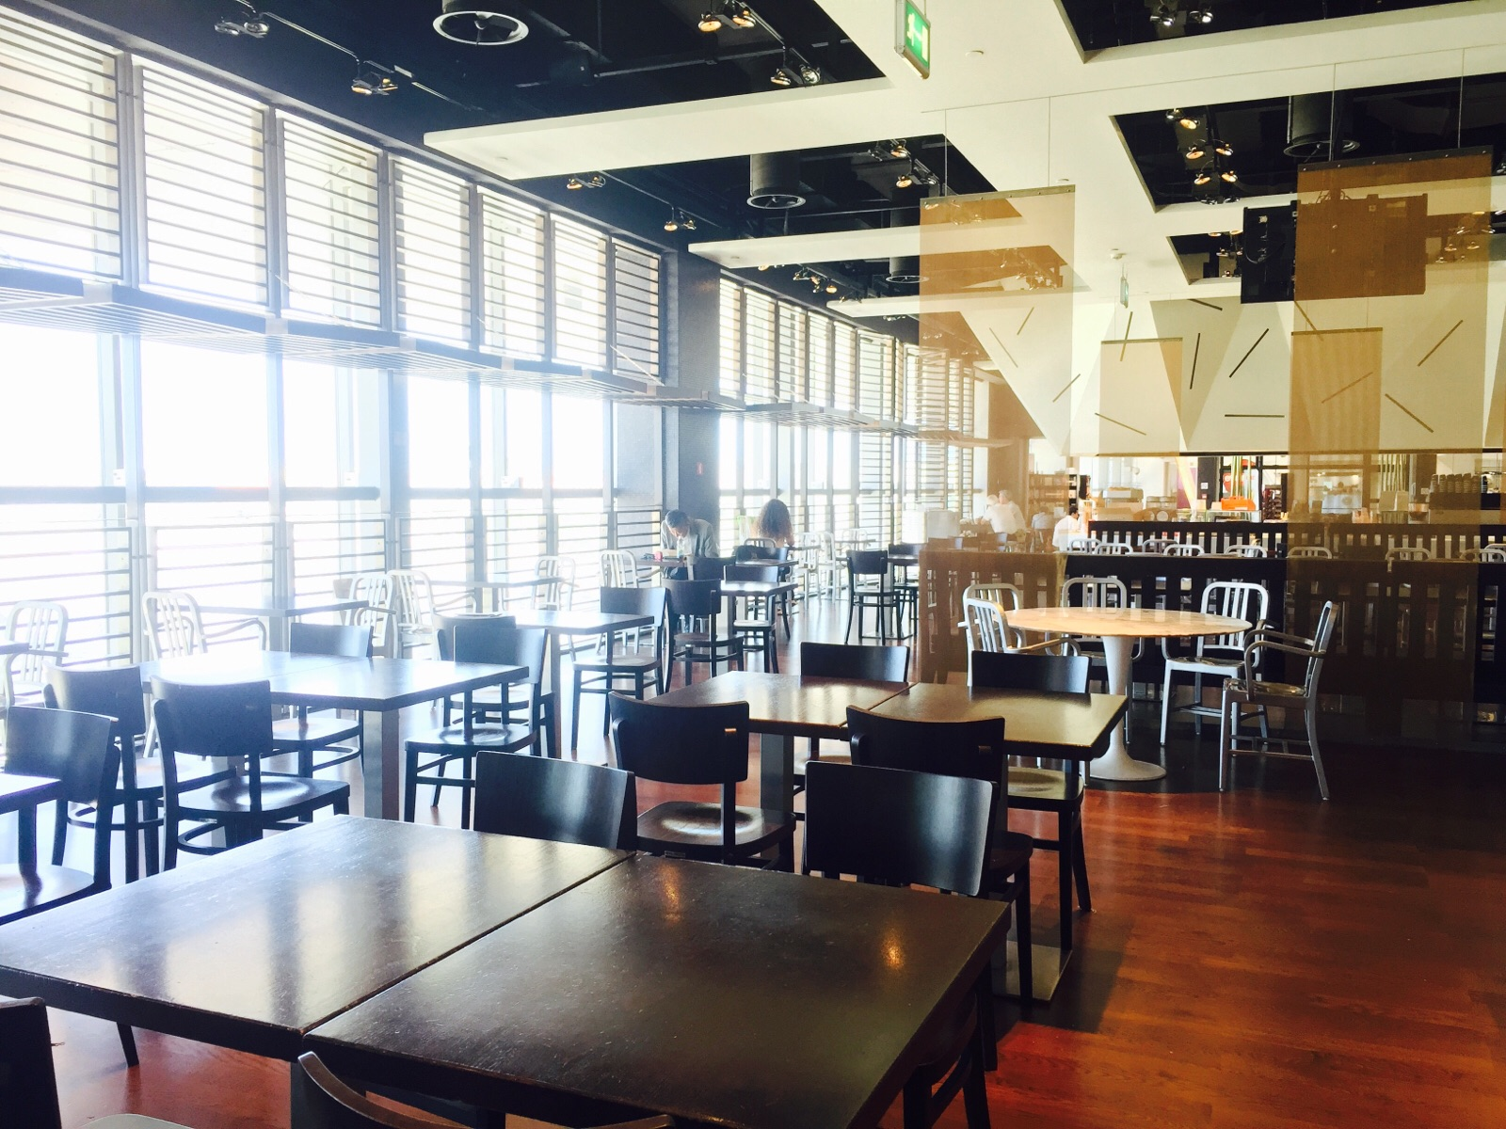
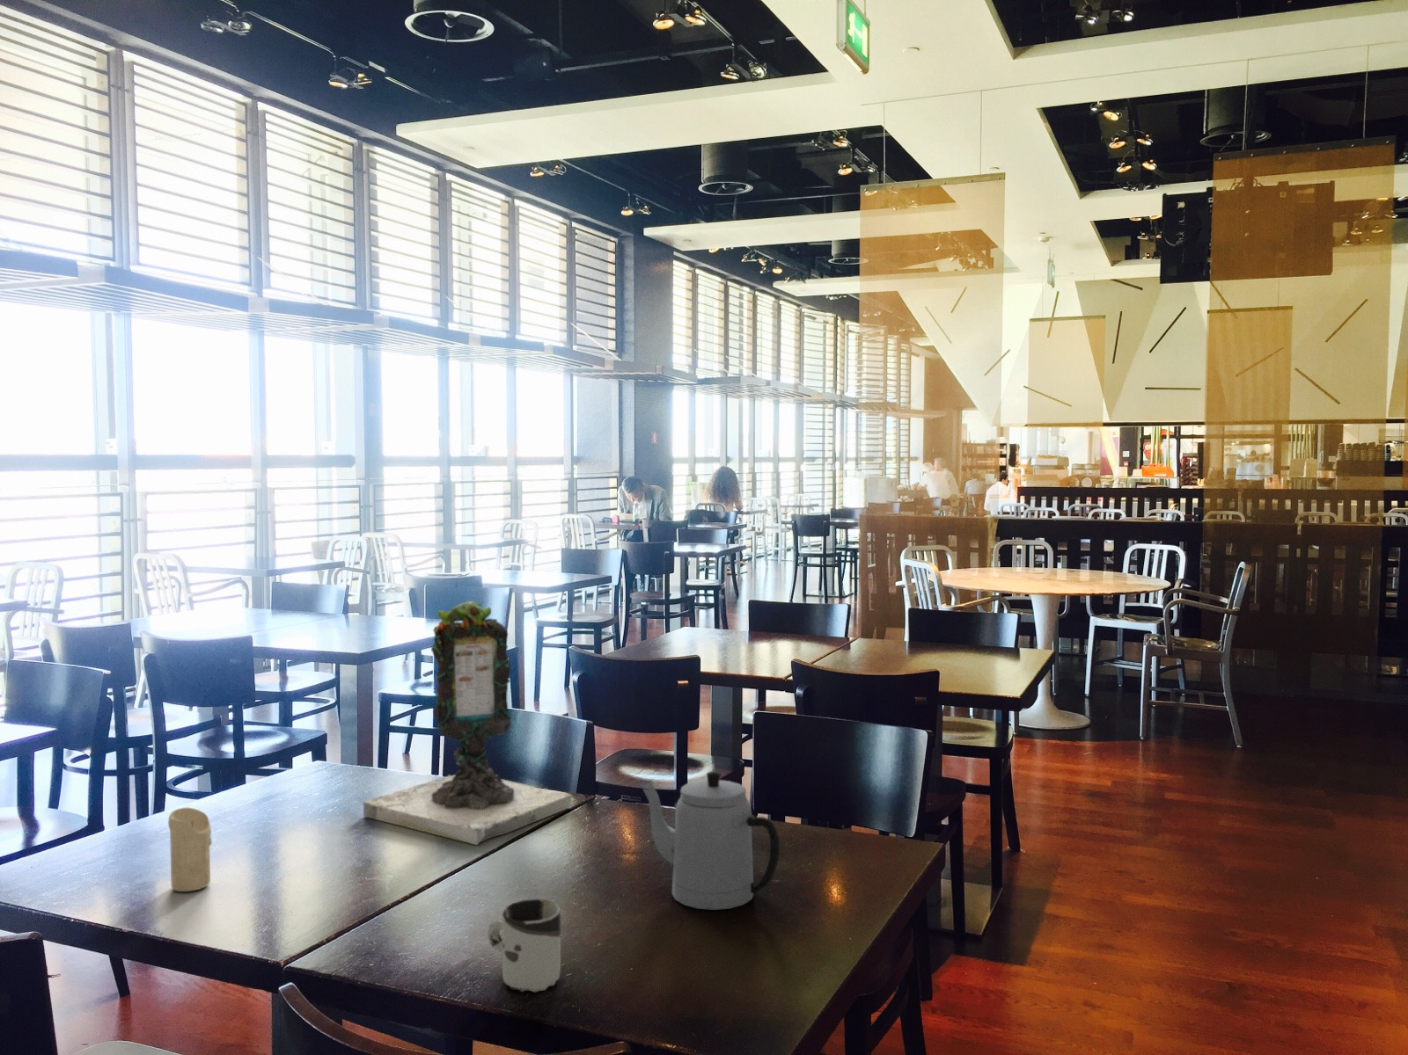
+ teapot [642,770,780,911]
+ candle [167,807,213,892]
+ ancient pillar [363,581,573,846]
+ cup [488,899,561,993]
